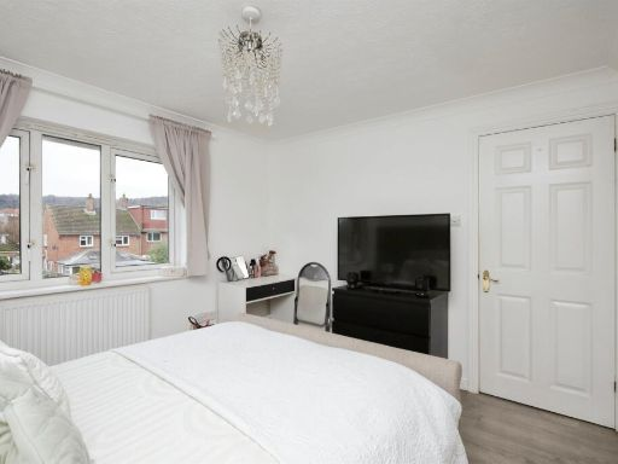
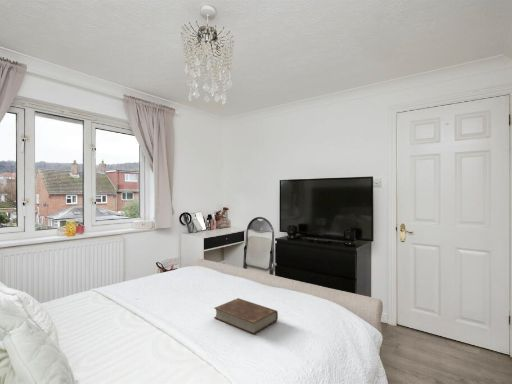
+ book [213,297,279,335]
